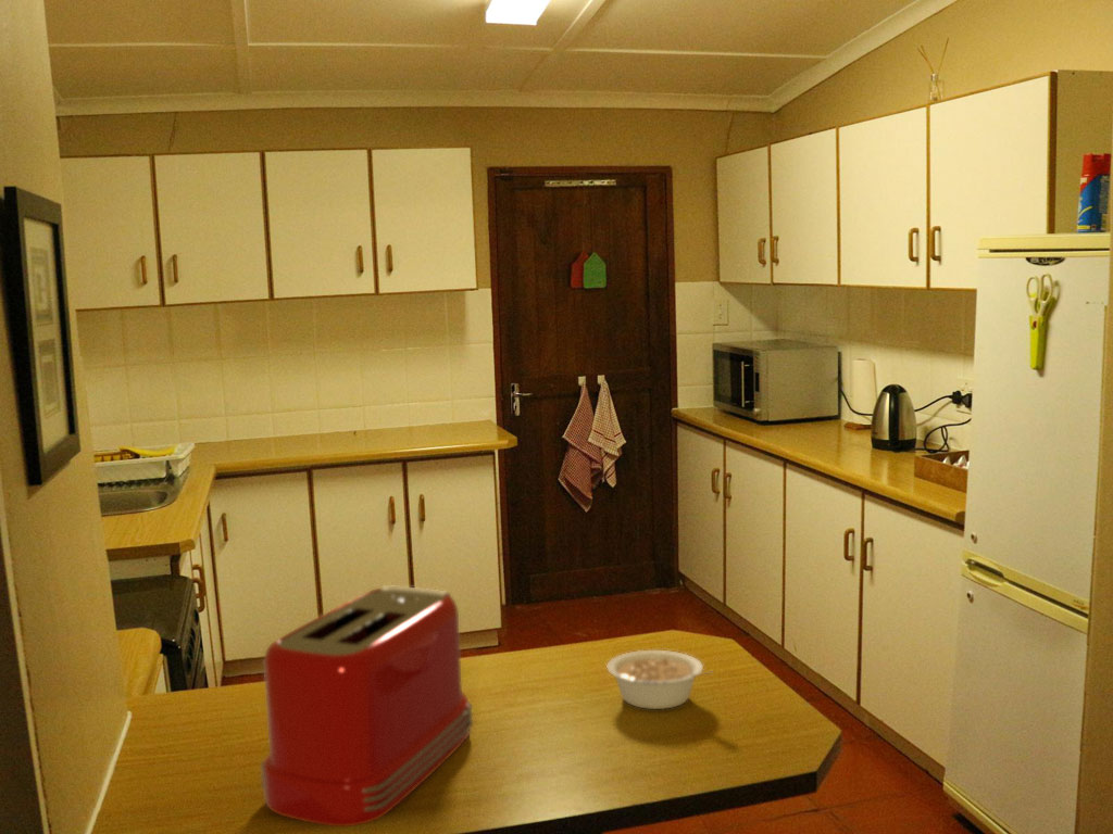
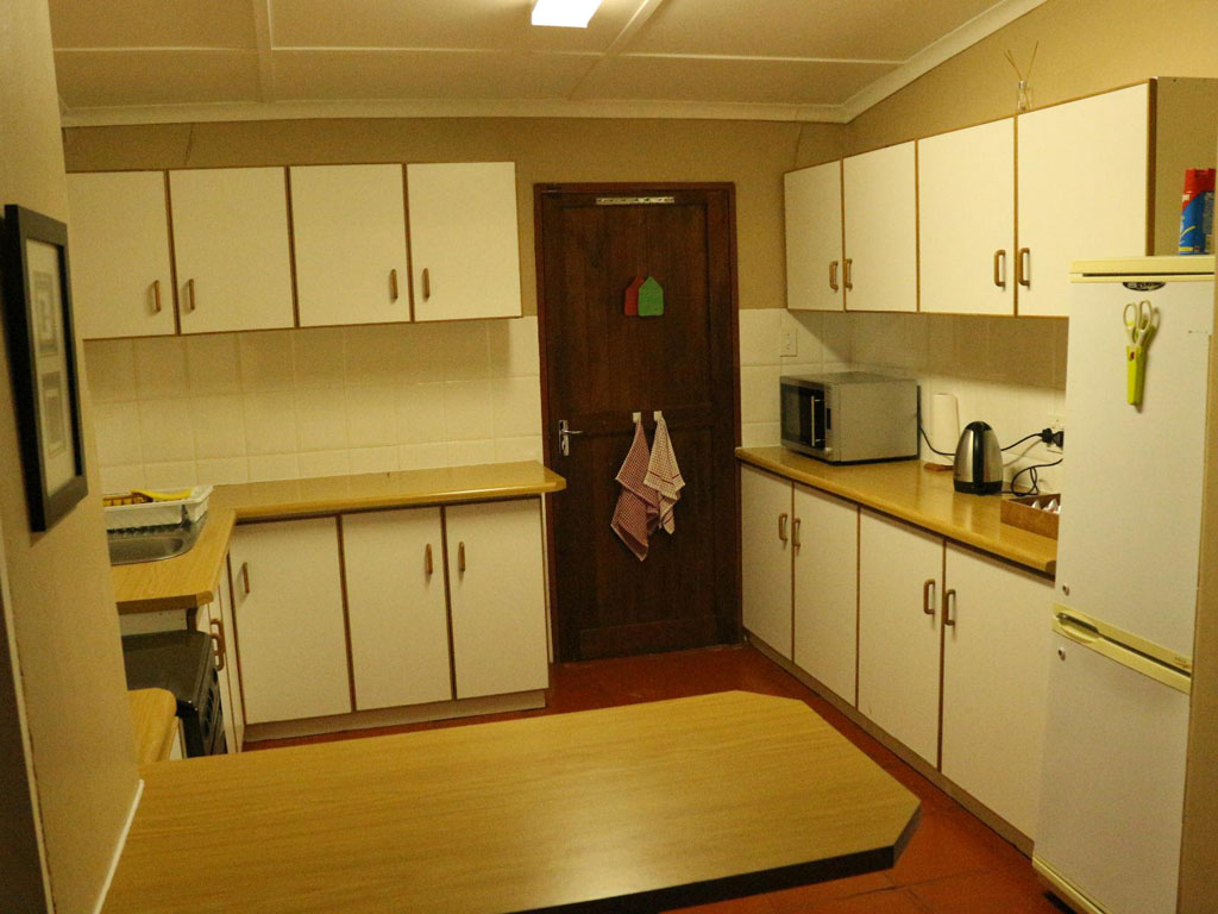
- legume [605,649,716,710]
- toaster [260,584,474,827]
